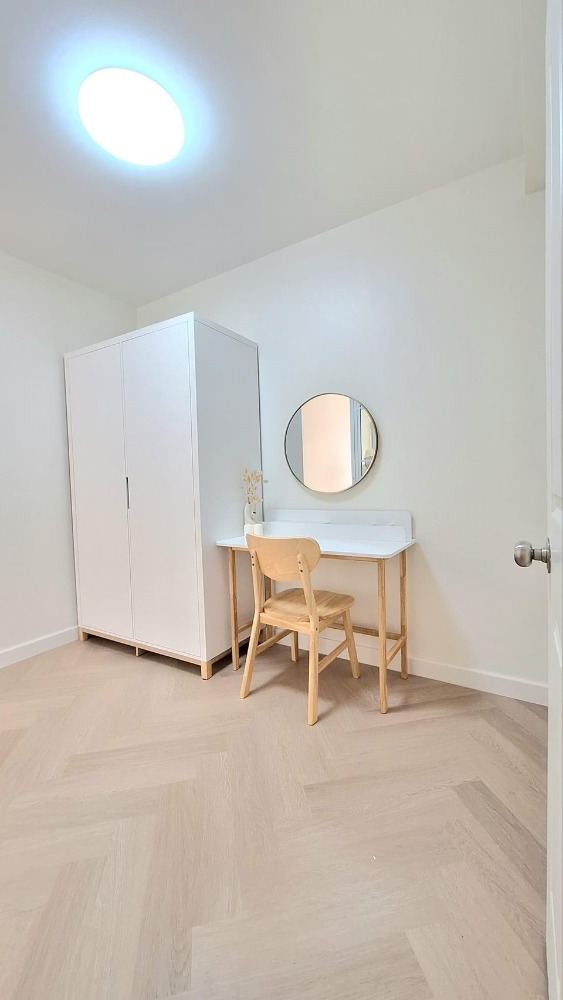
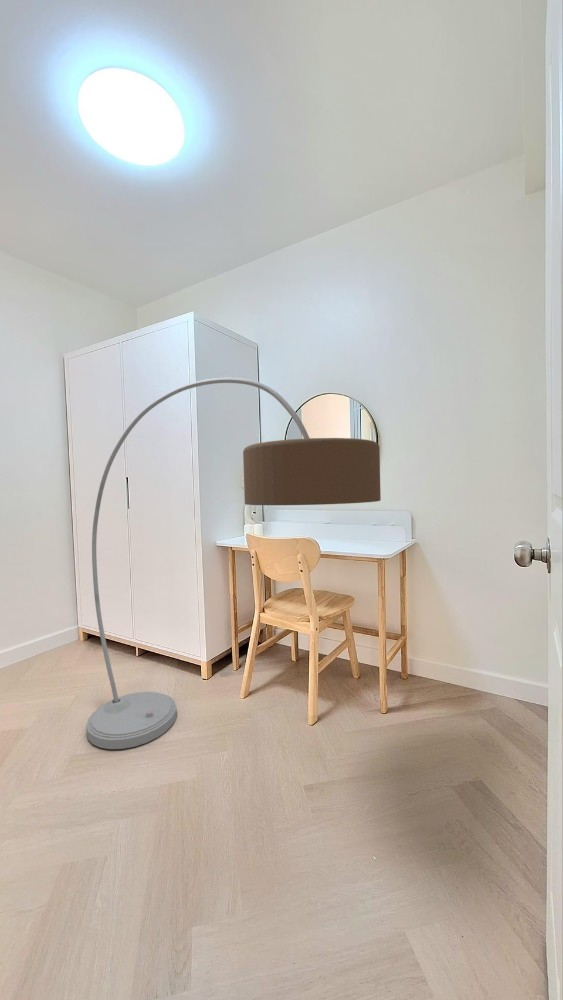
+ floor lamp [85,377,382,750]
